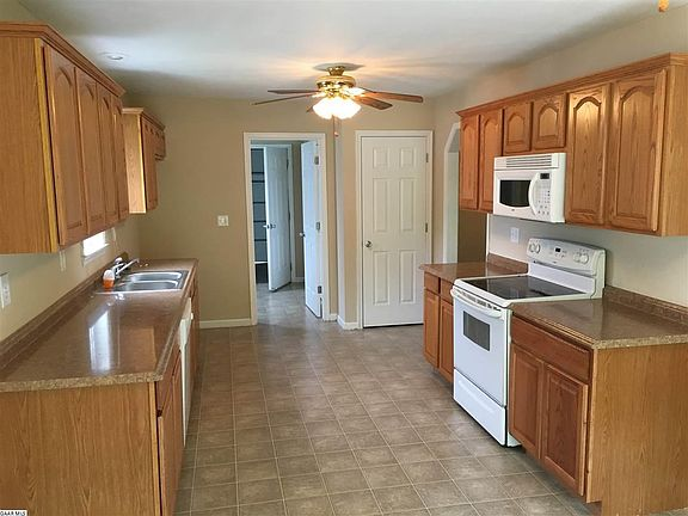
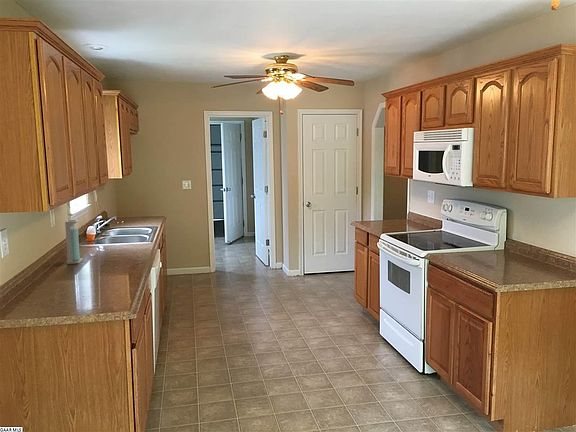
+ soap dispenser [64,219,84,265]
